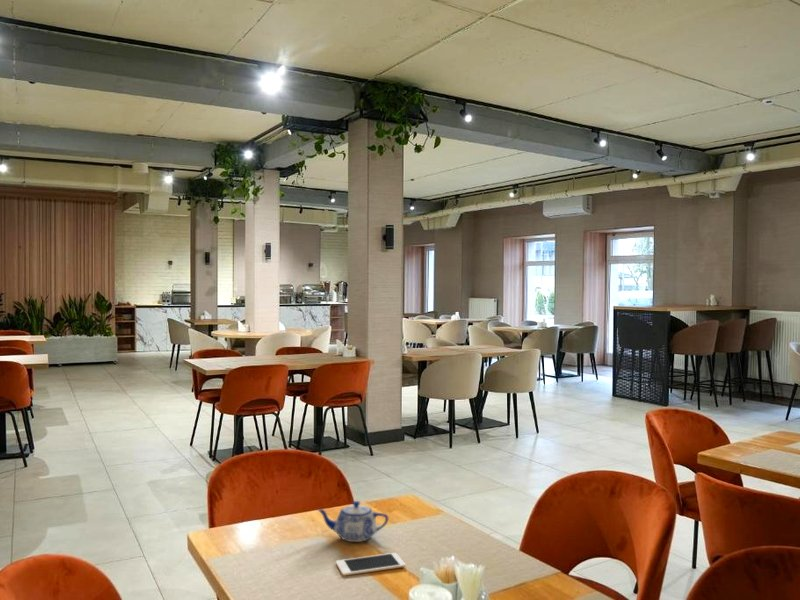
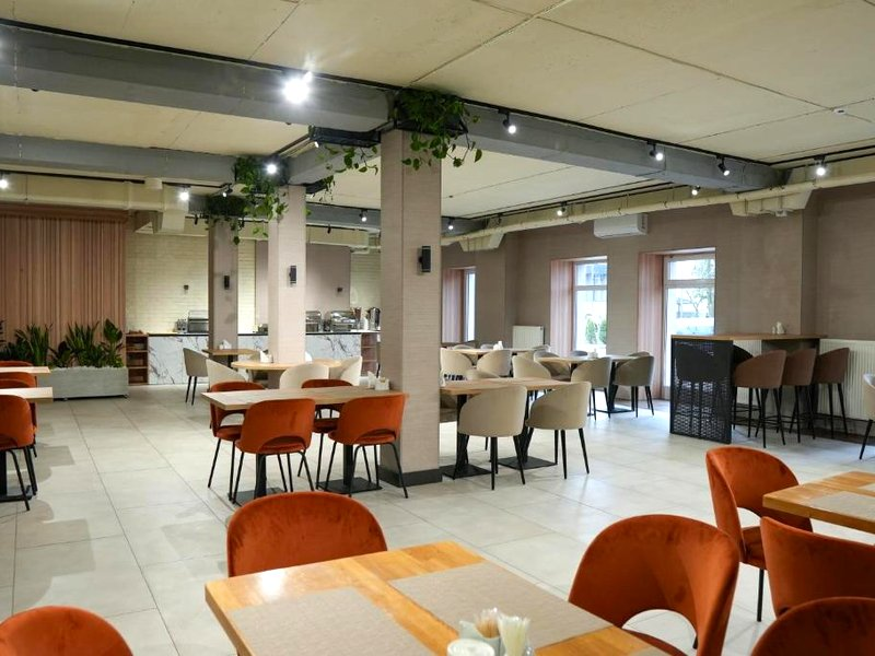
- teapot [316,500,389,543]
- cell phone [335,552,406,577]
